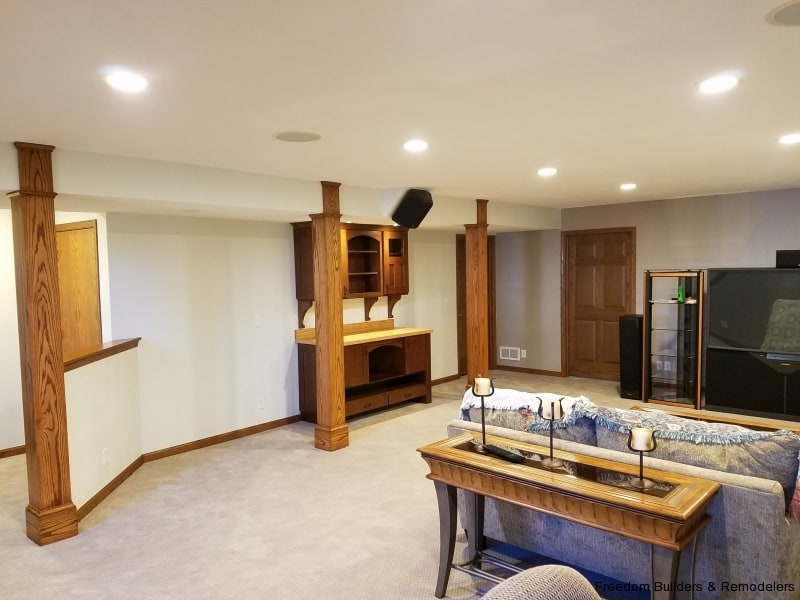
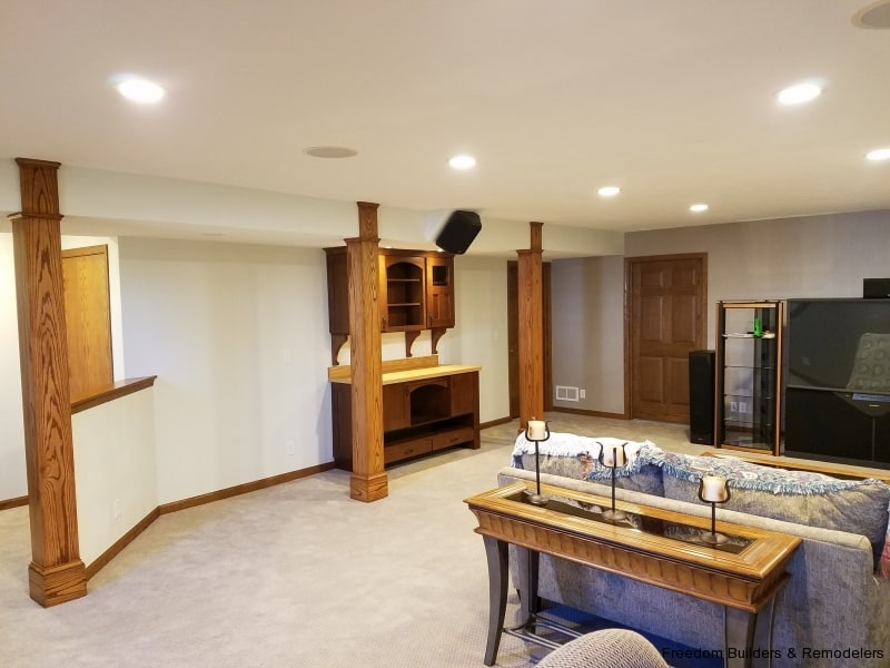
- remote control [481,443,527,463]
